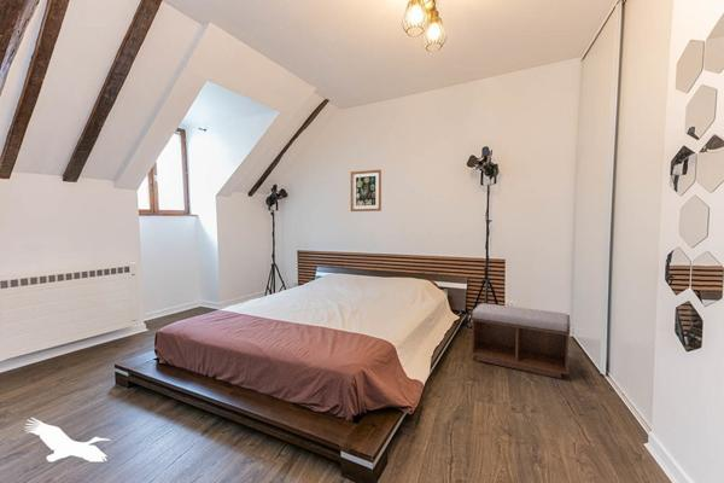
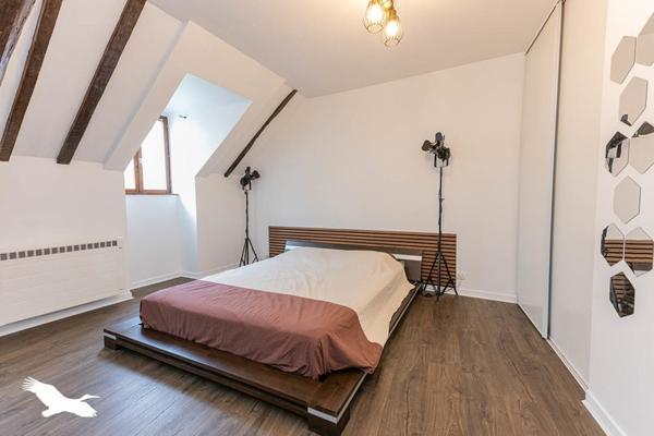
- wall art [350,169,383,213]
- bench [469,302,572,379]
